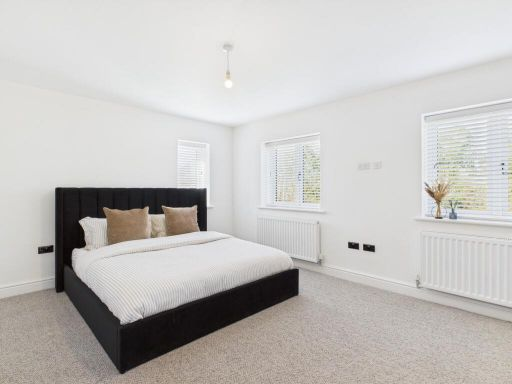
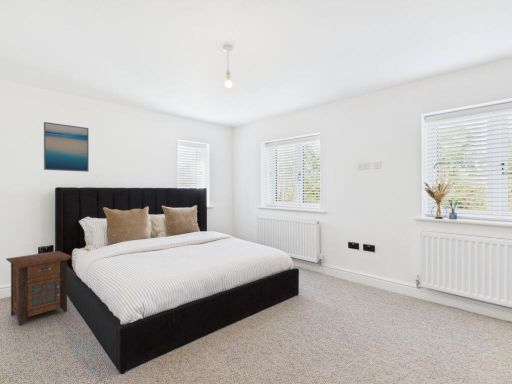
+ nightstand [5,250,72,327]
+ wall art [43,121,90,173]
